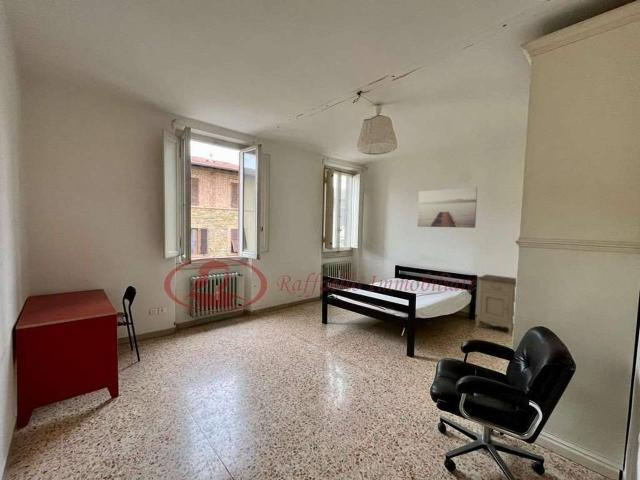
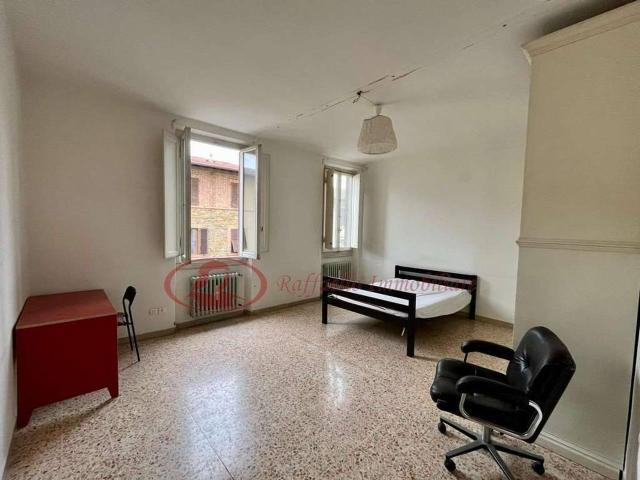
- nightstand [475,274,517,336]
- wall art [416,186,478,229]
